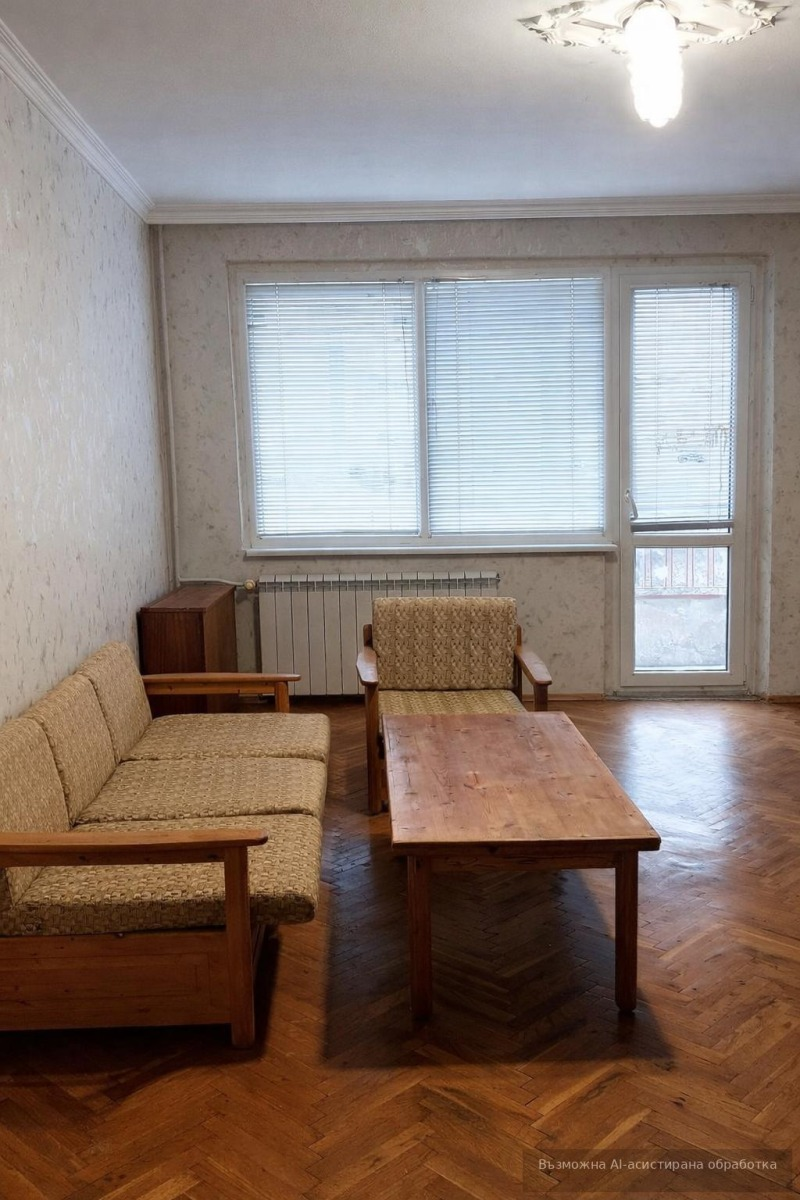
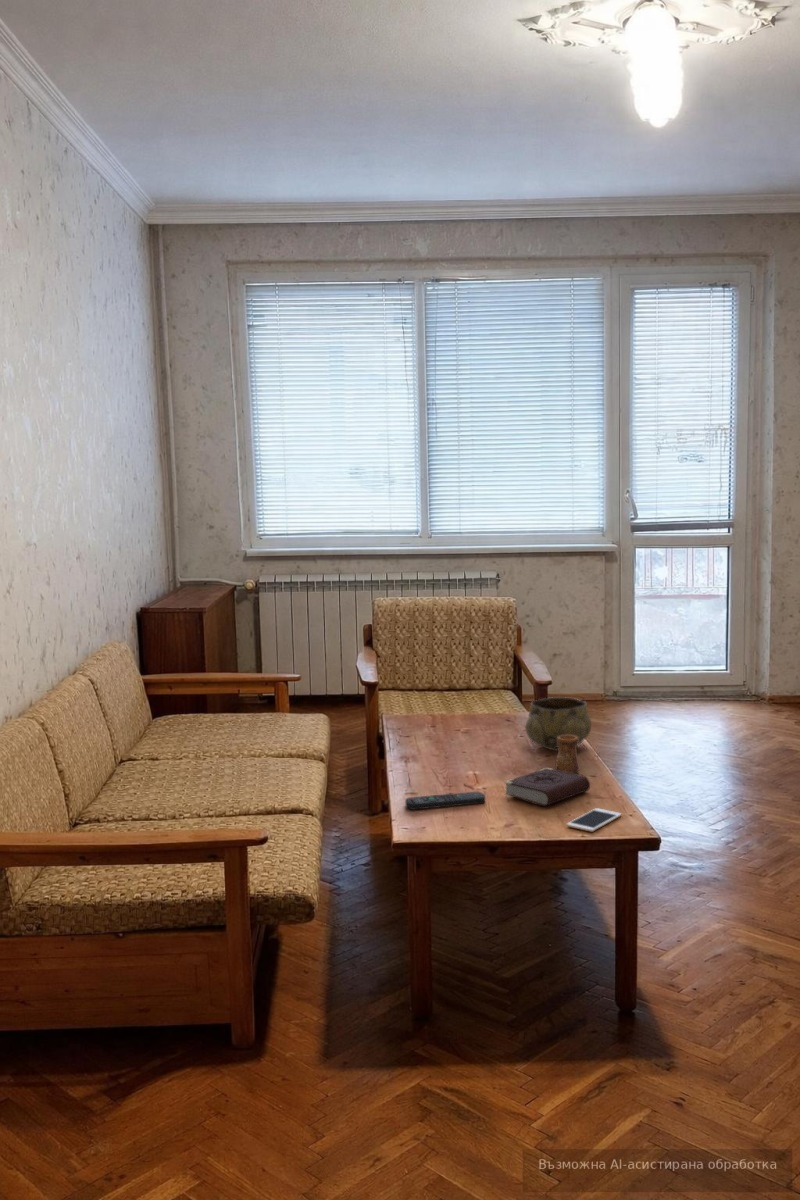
+ decorative bowl [524,696,592,751]
+ book [503,767,591,807]
+ cell phone [566,807,623,833]
+ remote control [404,791,486,811]
+ cup [554,735,581,774]
